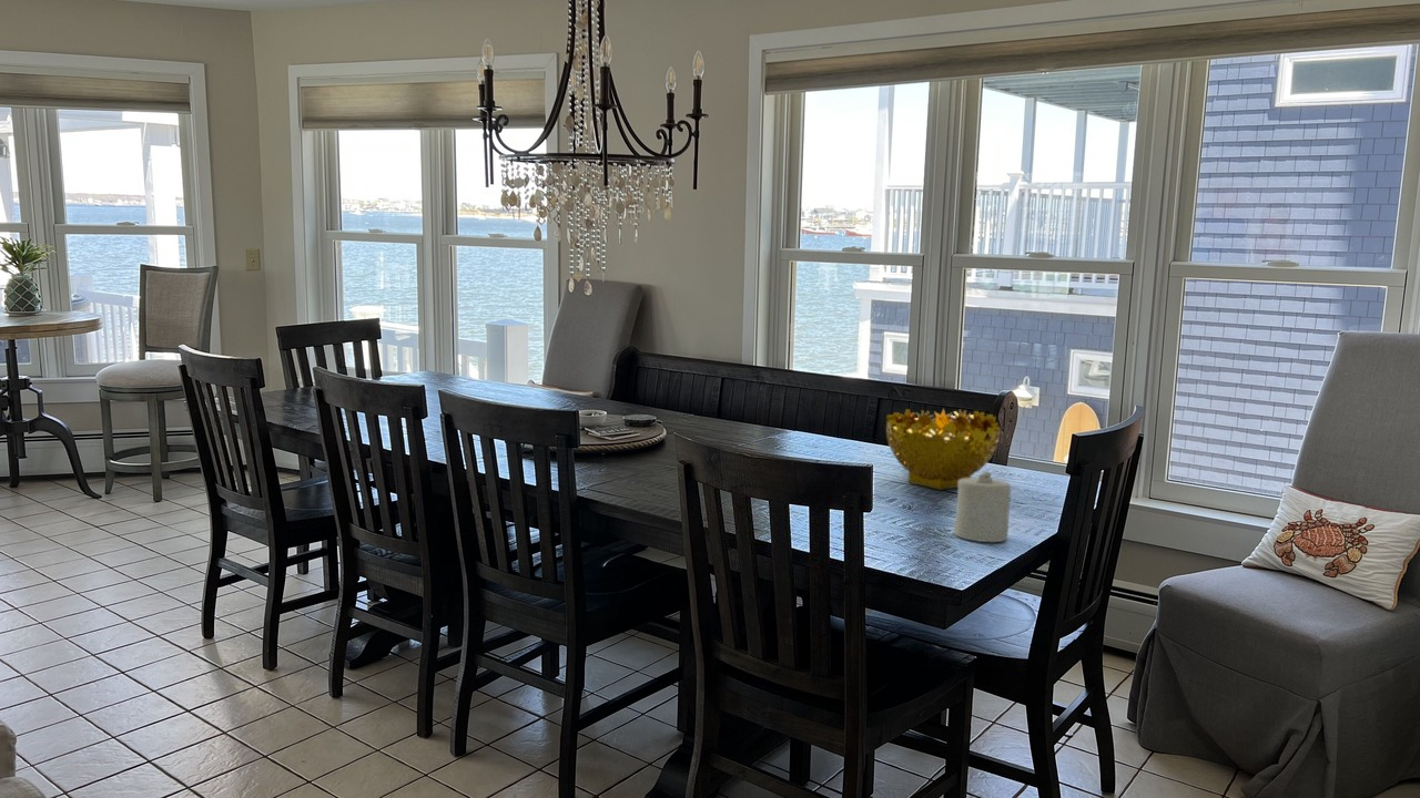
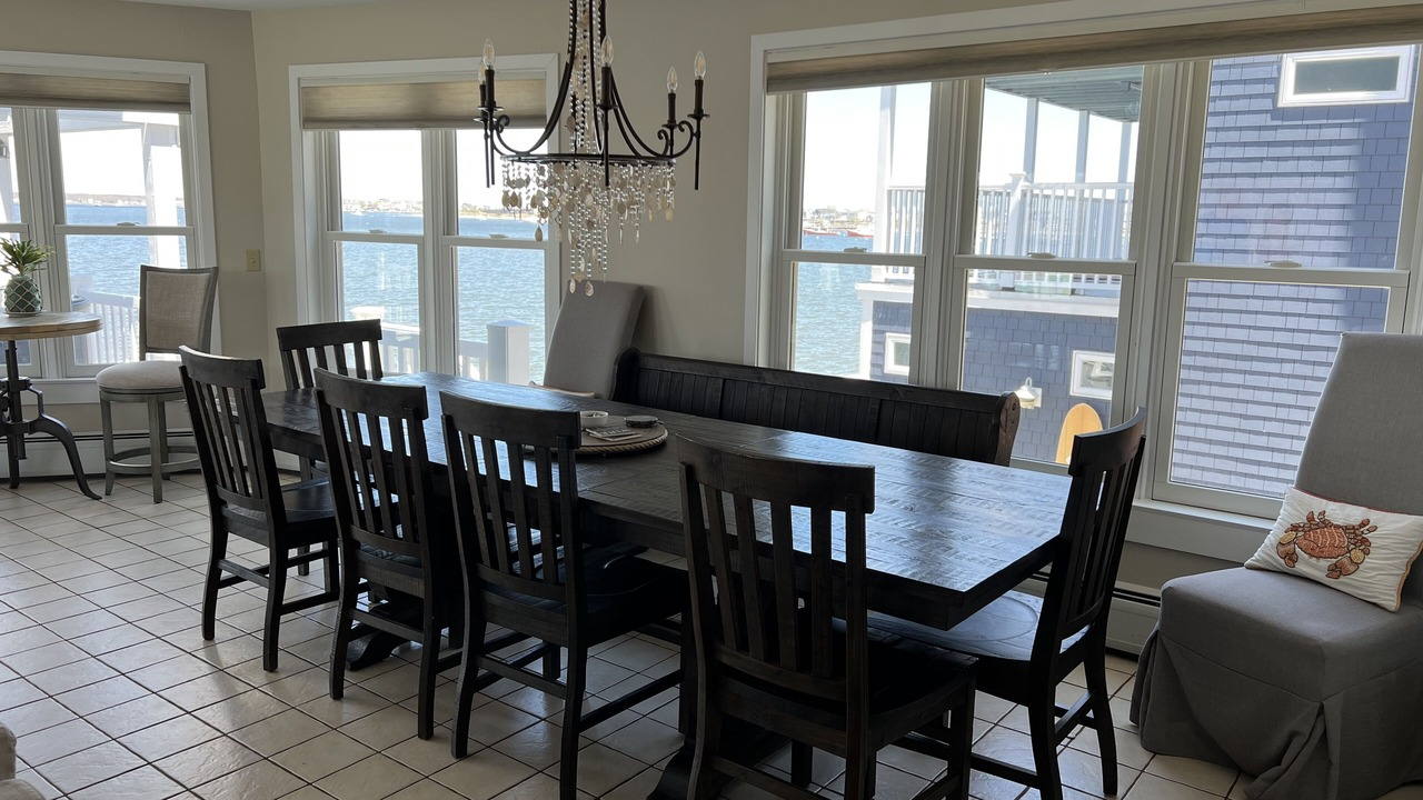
- decorative bowl [885,407,1001,491]
- candle [953,471,1012,543]
